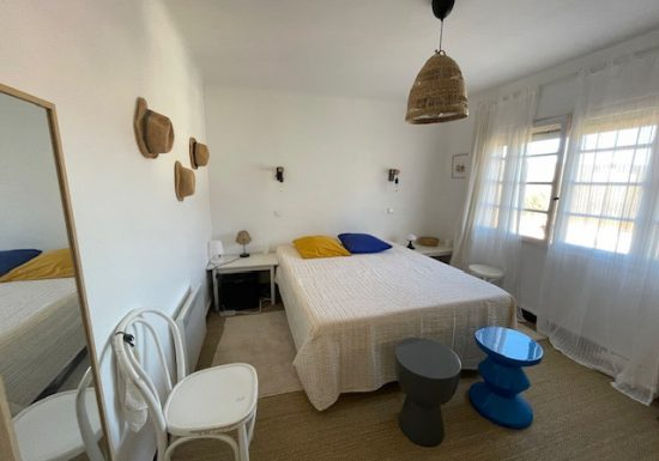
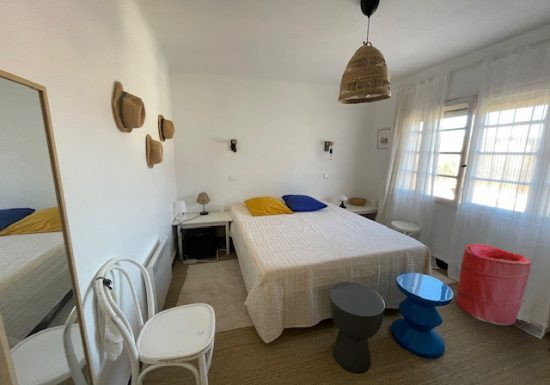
+ laundry hamper [455,243,532,326]
